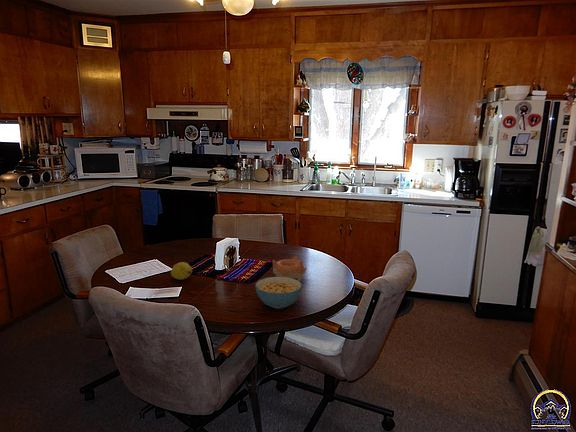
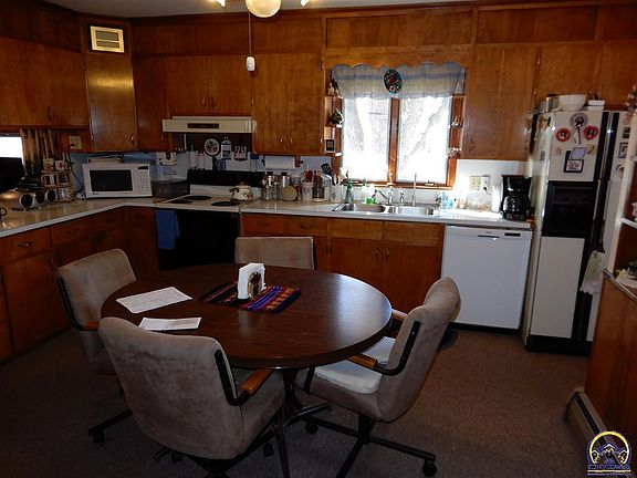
- fruit [170,261,193,281]
- cereal bowl [254,276,303,310]
- bowl [271,255,307,283]
